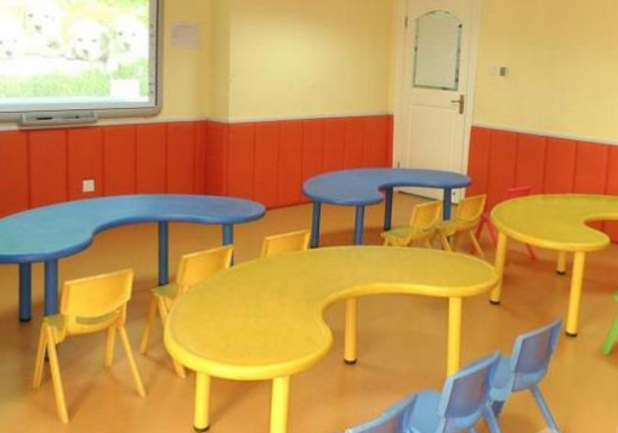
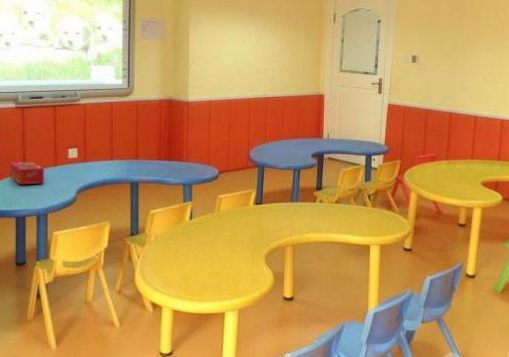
+ tissue box [8,161,45,185]
